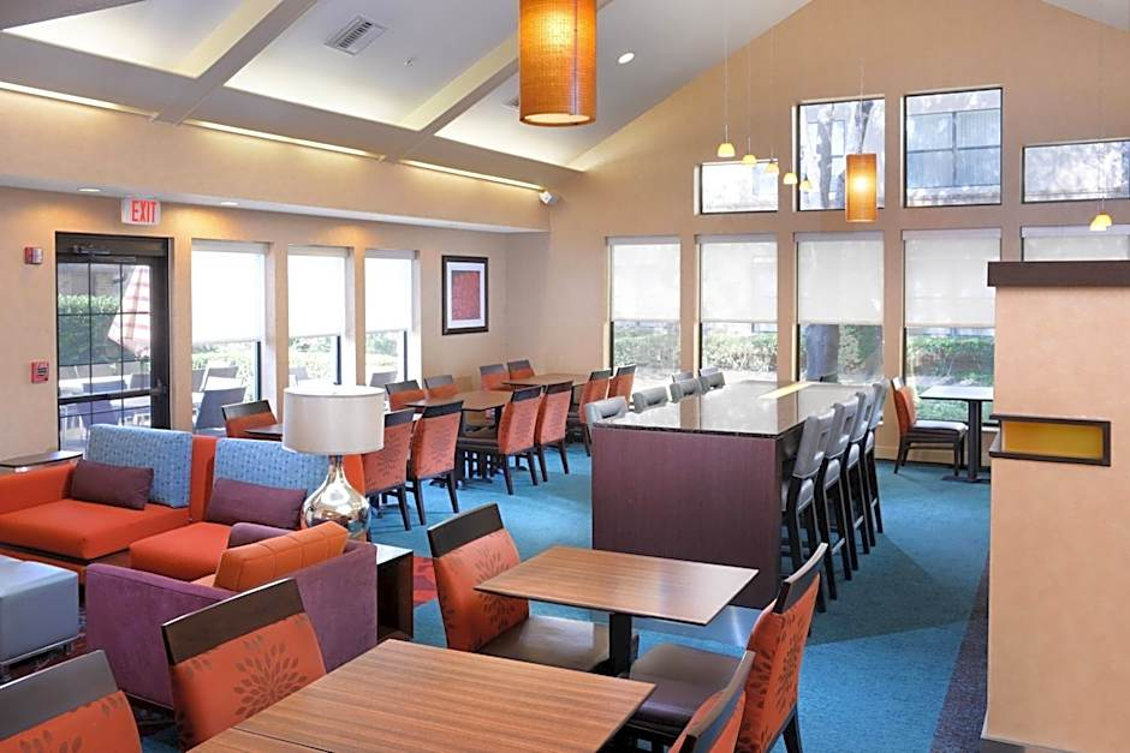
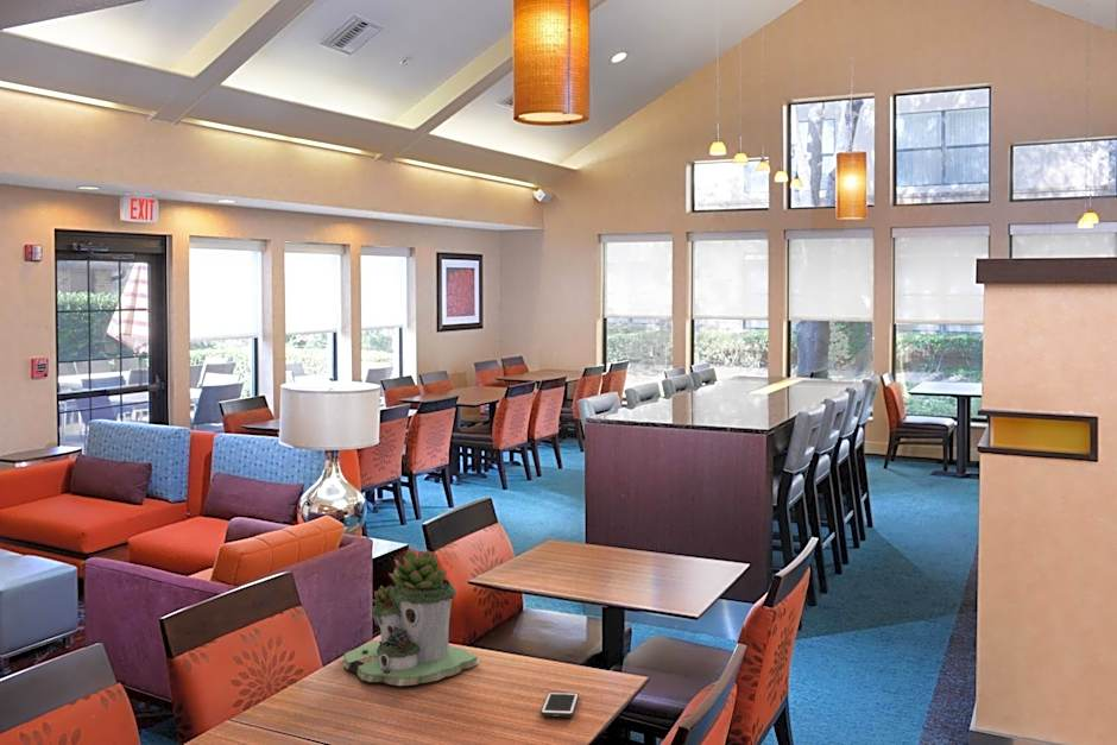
+ succulent planter [342,547,480,687]
+ cell phone [539,690,580,718]
